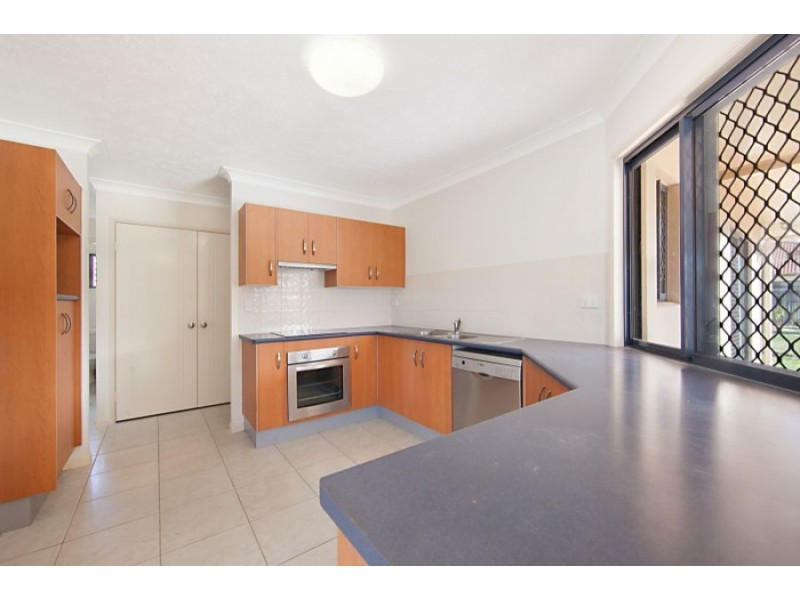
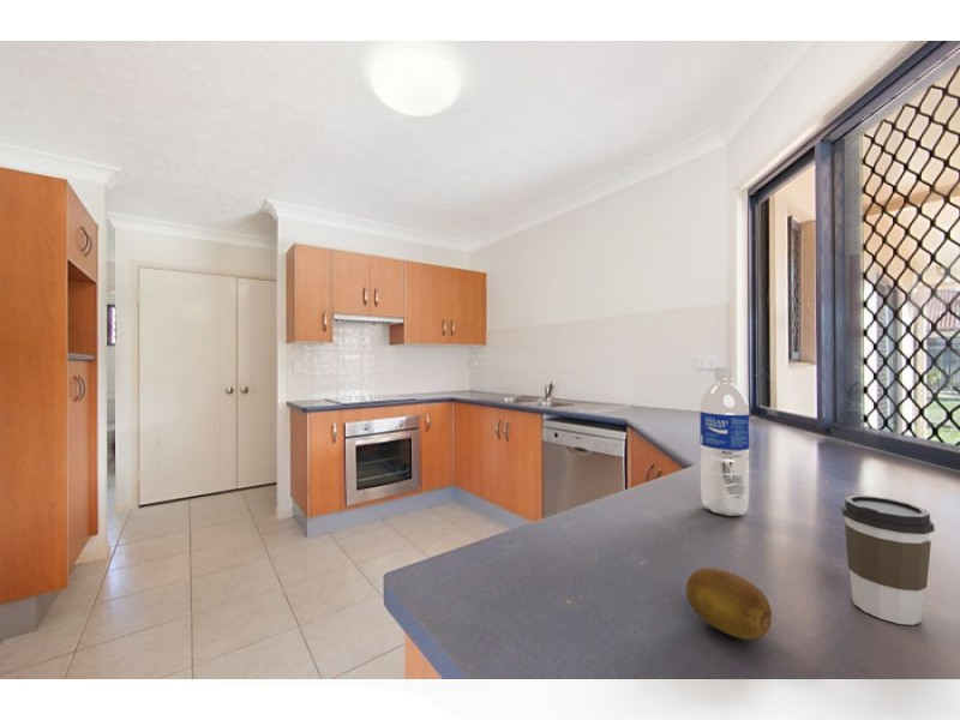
+ water bottle [698,366,750,517]
+ coffee cup [840,494,936,626]
+ fruit [685,566,773,641]
